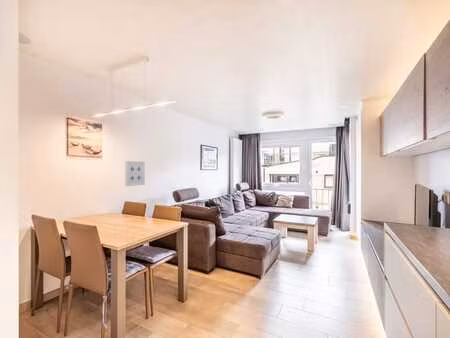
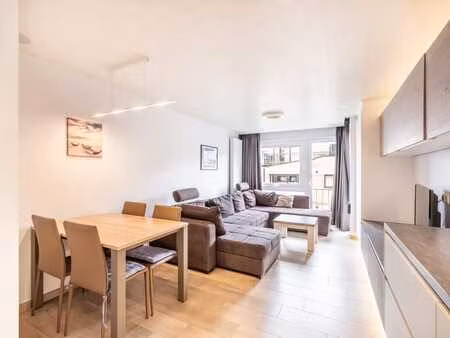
- wall art [124,160,146,187]
